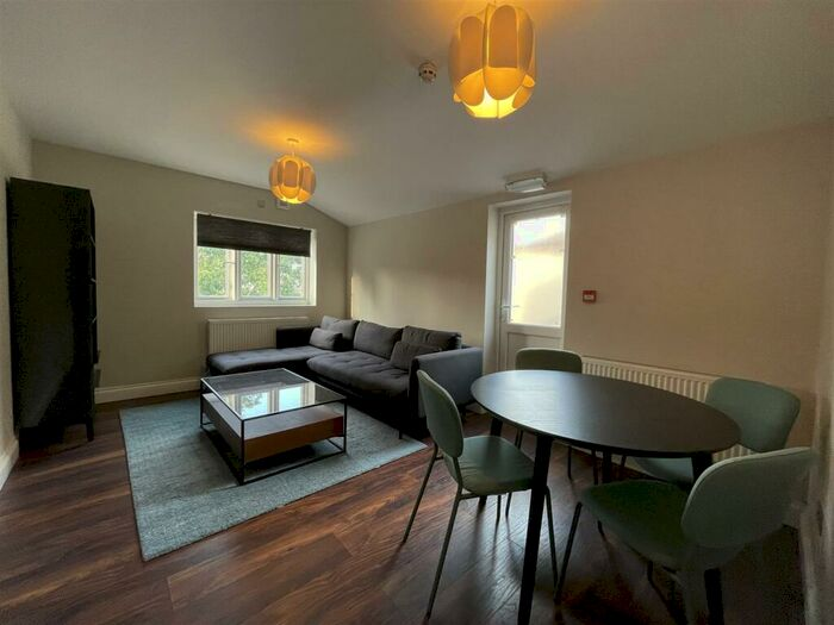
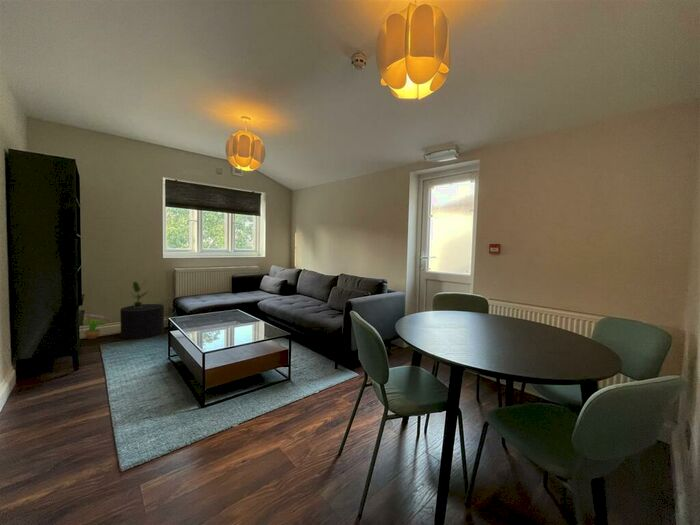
+ potted plant [129,280,150,308]
+ stool [119,303,165,340]
+ decorative plant [83,313,113,340]
